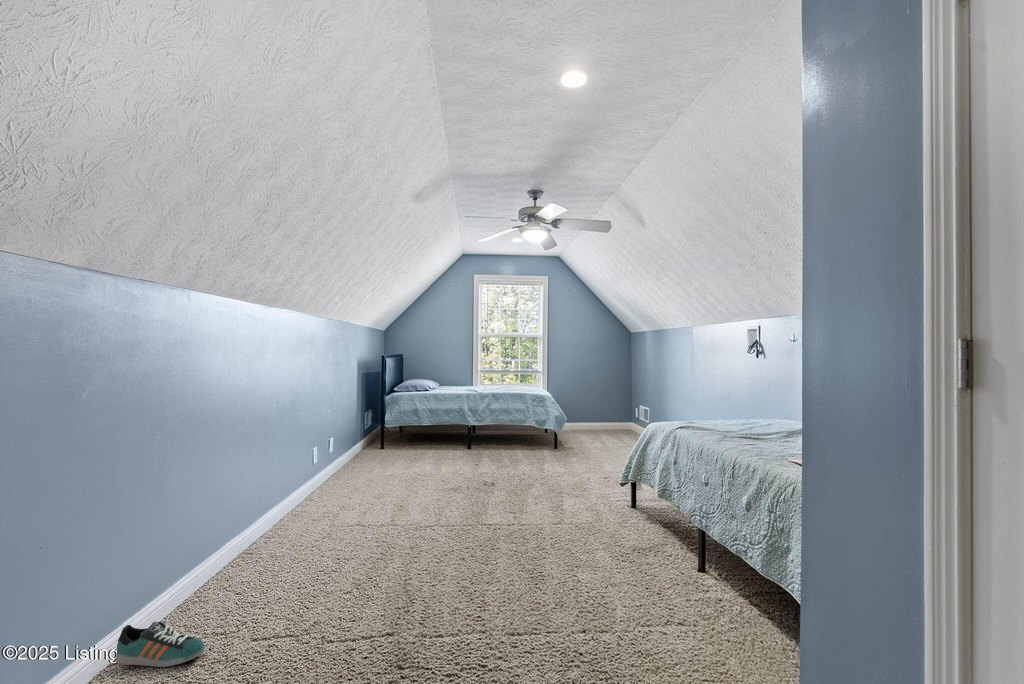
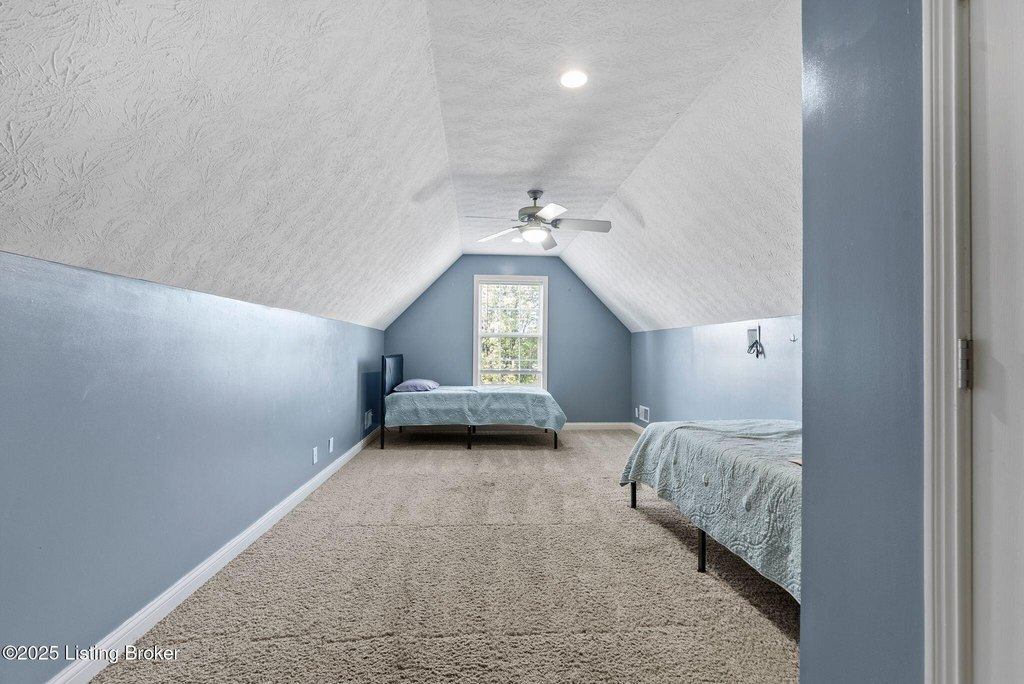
- sneaker [114,621,206,668]
